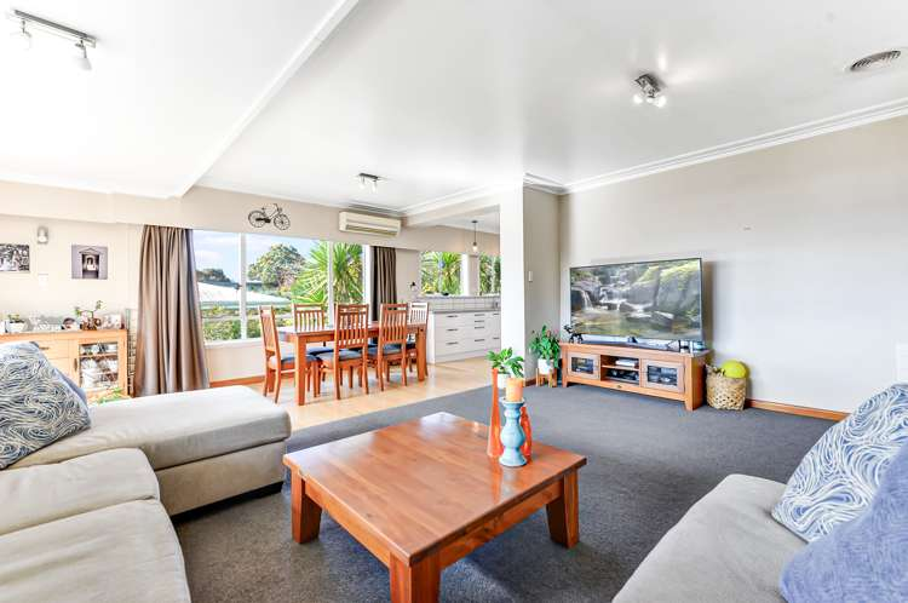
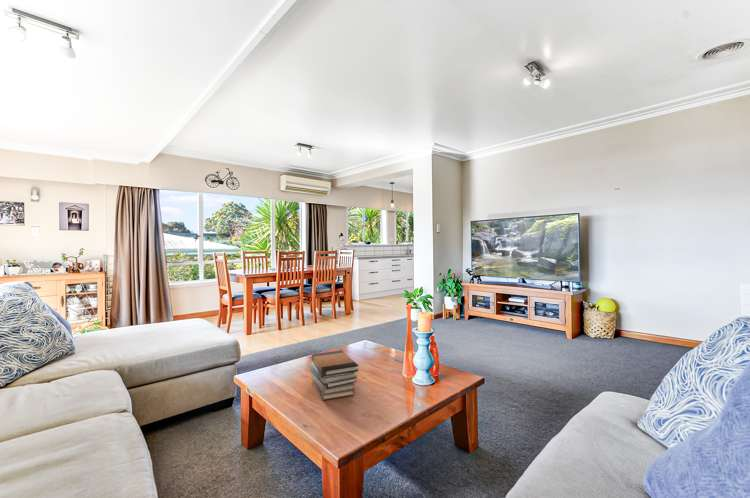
+ book stack [309,349,360,401]
